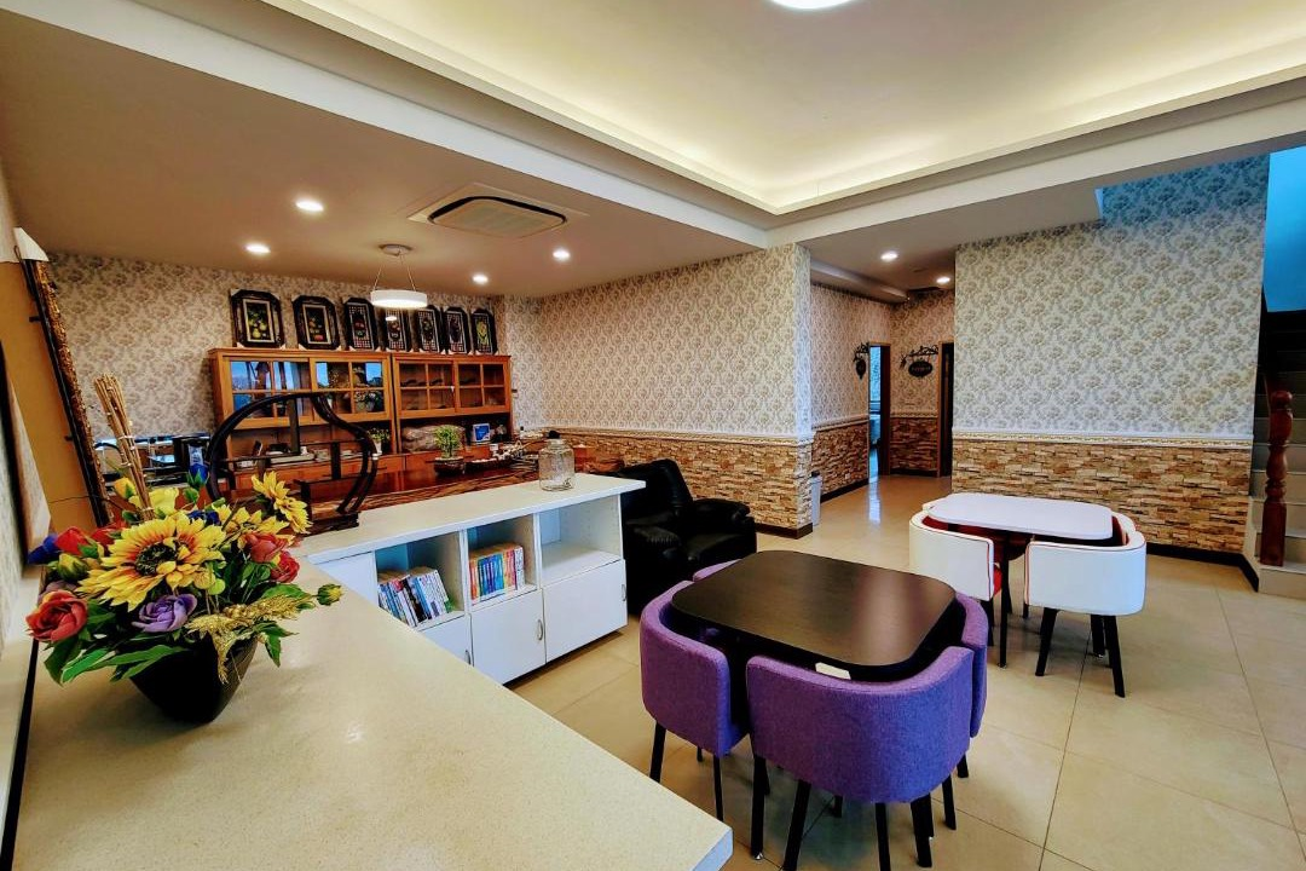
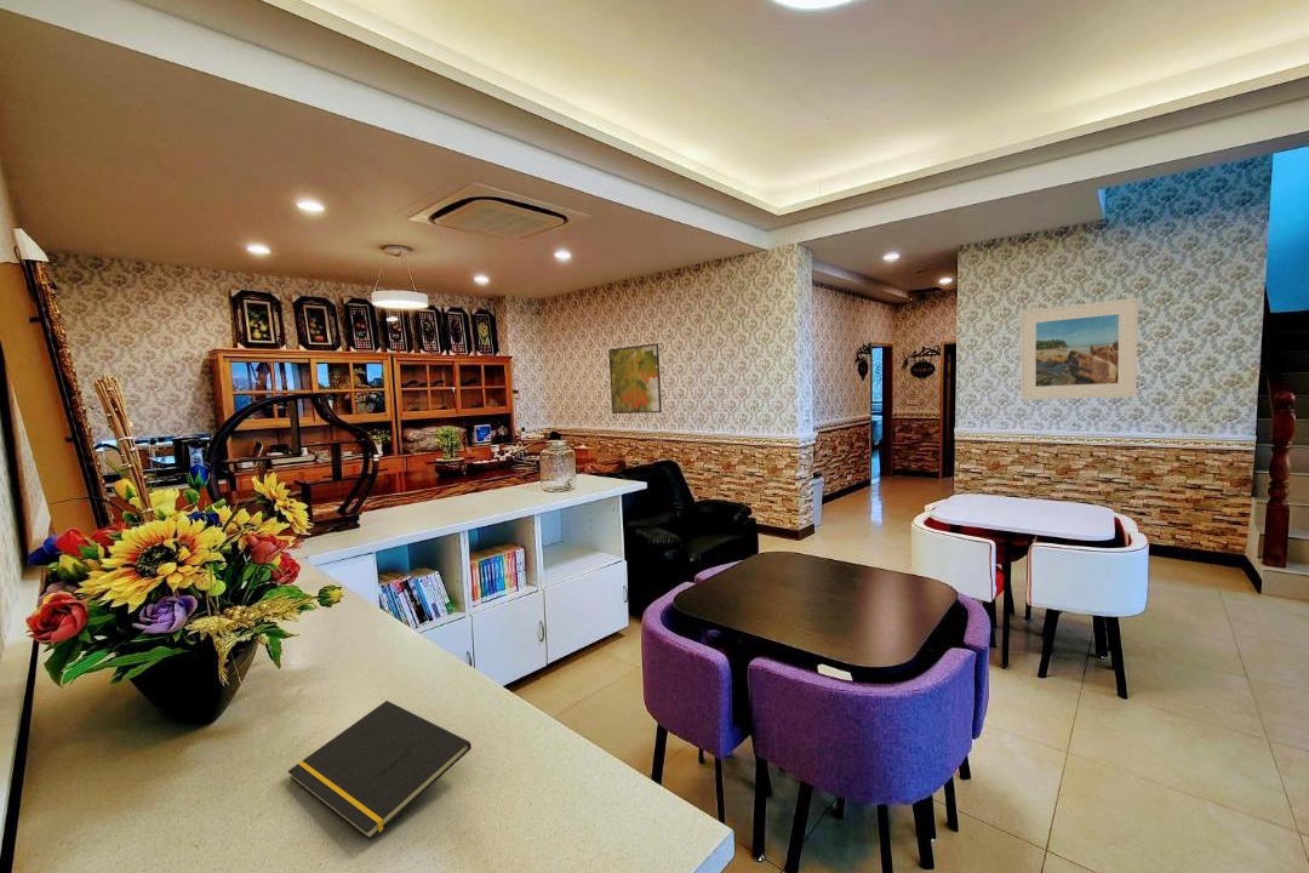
+ notepad [287,700,473,841]
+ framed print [607,342,663,415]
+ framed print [1019,297,1139,401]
